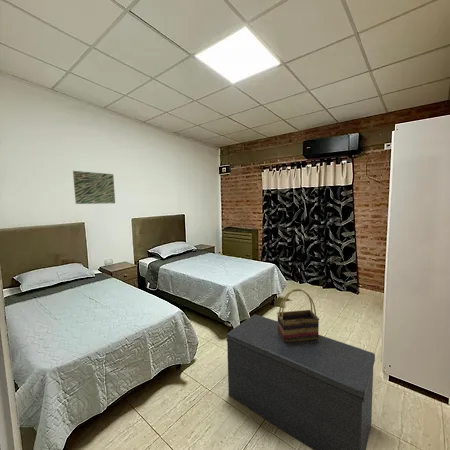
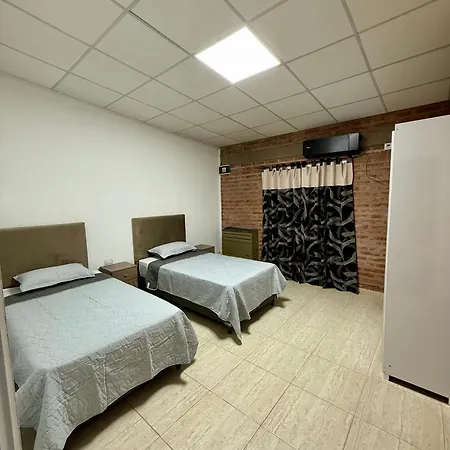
- wall art [72,170,116,205]
- bench [226,313,376,450]
- woven basket [276,288,320,342]
